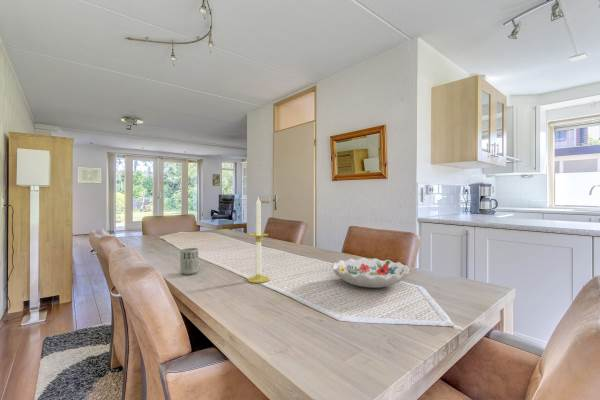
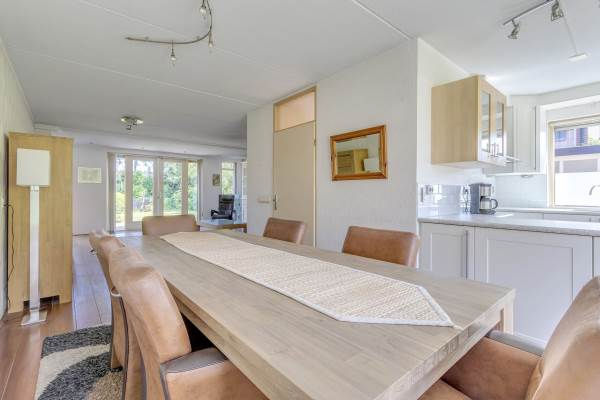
- candle [246,196,271,284]
- cup [179,247,199,276]
- decorative bowl [331,257,410,289]
